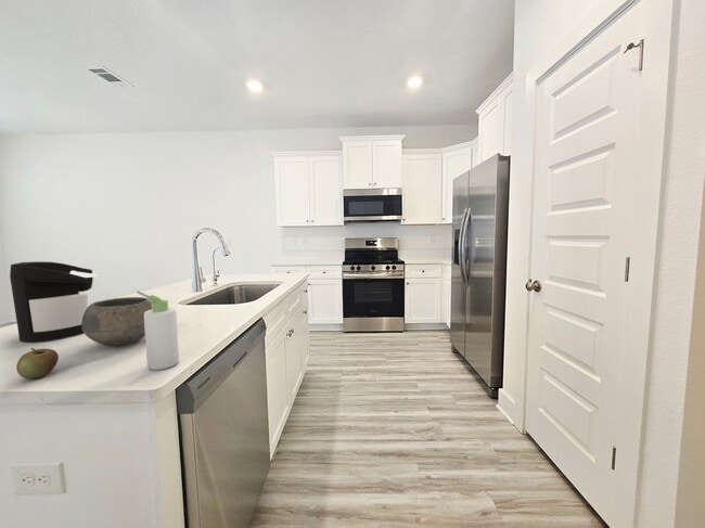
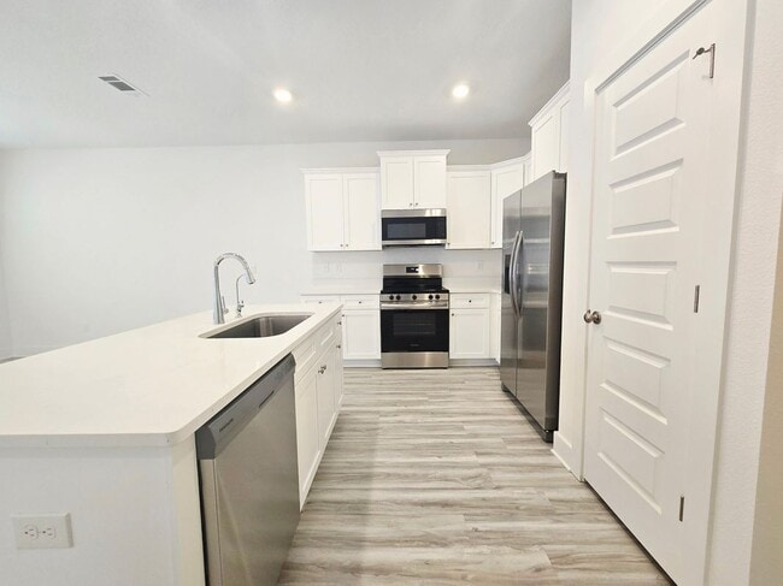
- apple [15,347,60,381]
- coffee maker [9,260,98,343]
- bottle [136,289,180,371]
- bowl [81,296,152,347]
